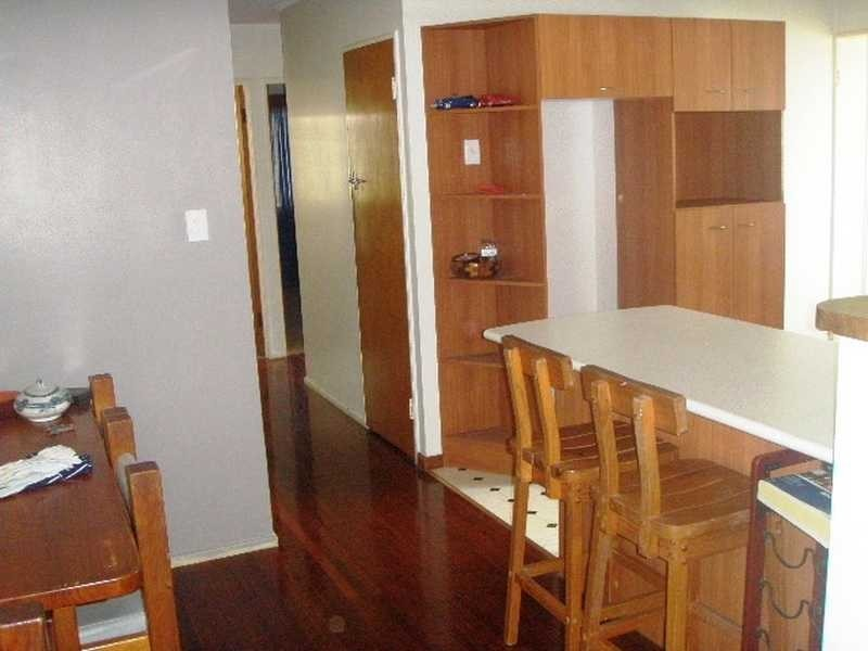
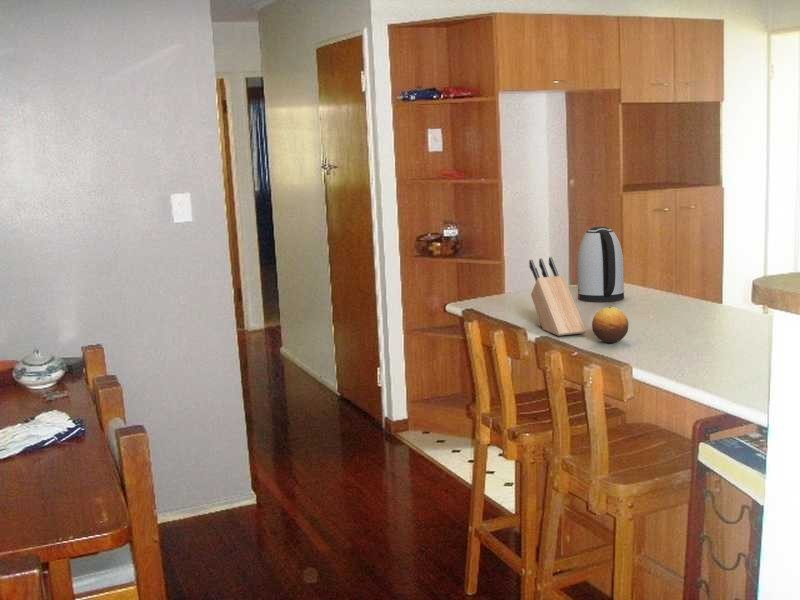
+ kettle [576,226,625,303]
+ fruit [591,306,629,344]
+ knife block [528,256,587,337]
